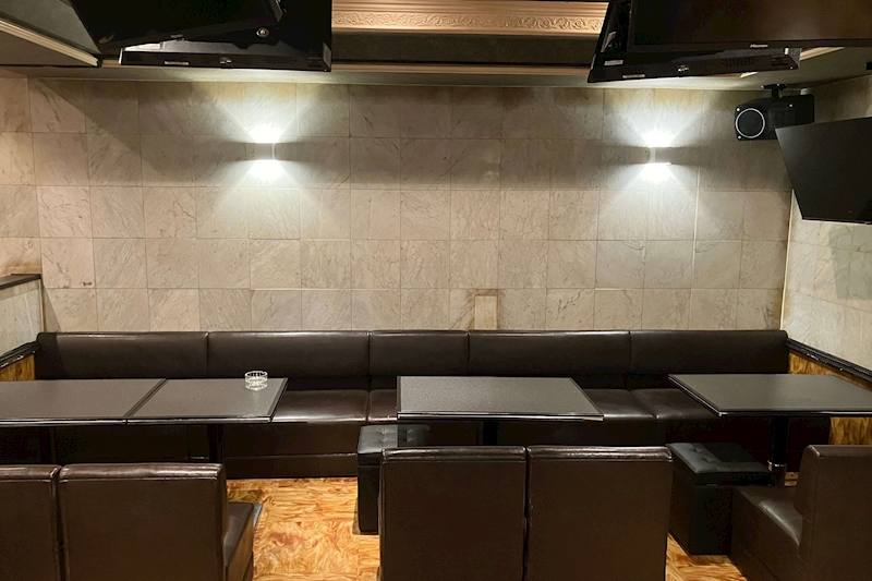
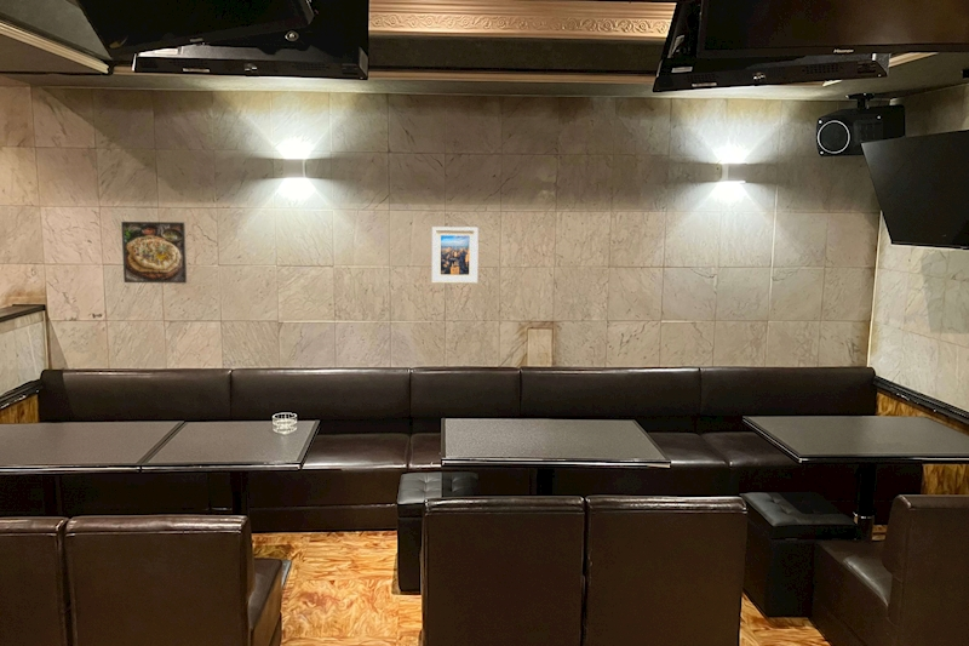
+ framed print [431,225,480,285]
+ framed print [120,221,188,285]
